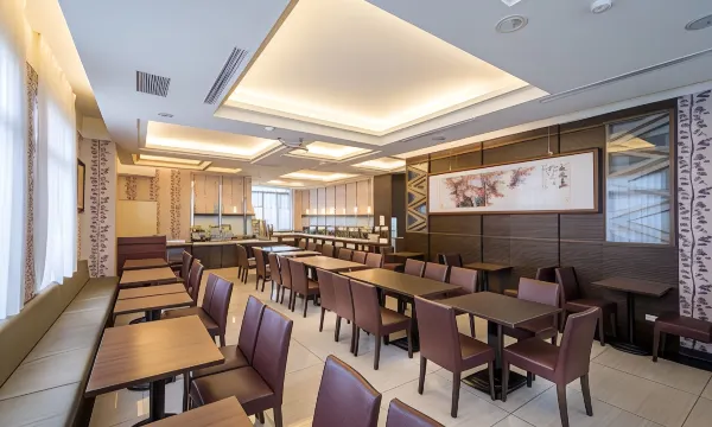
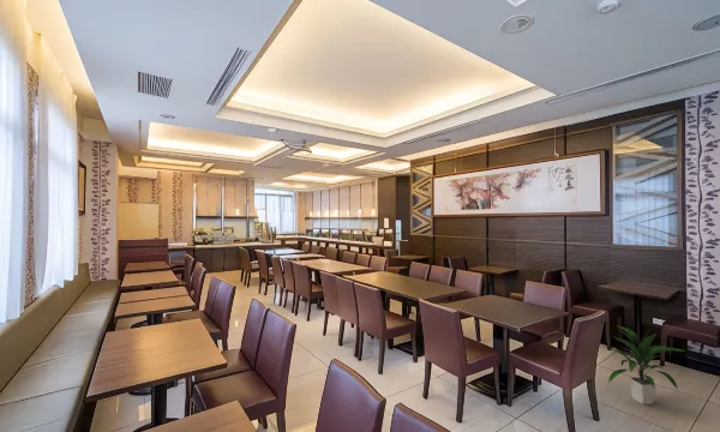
+ indoor plant [607,325,686,406]
